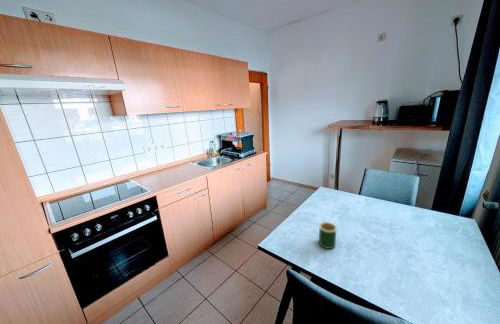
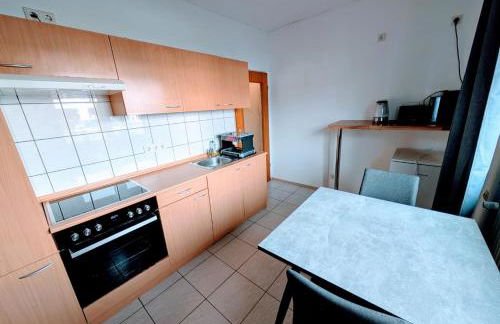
- mug [318,221,338,250]
